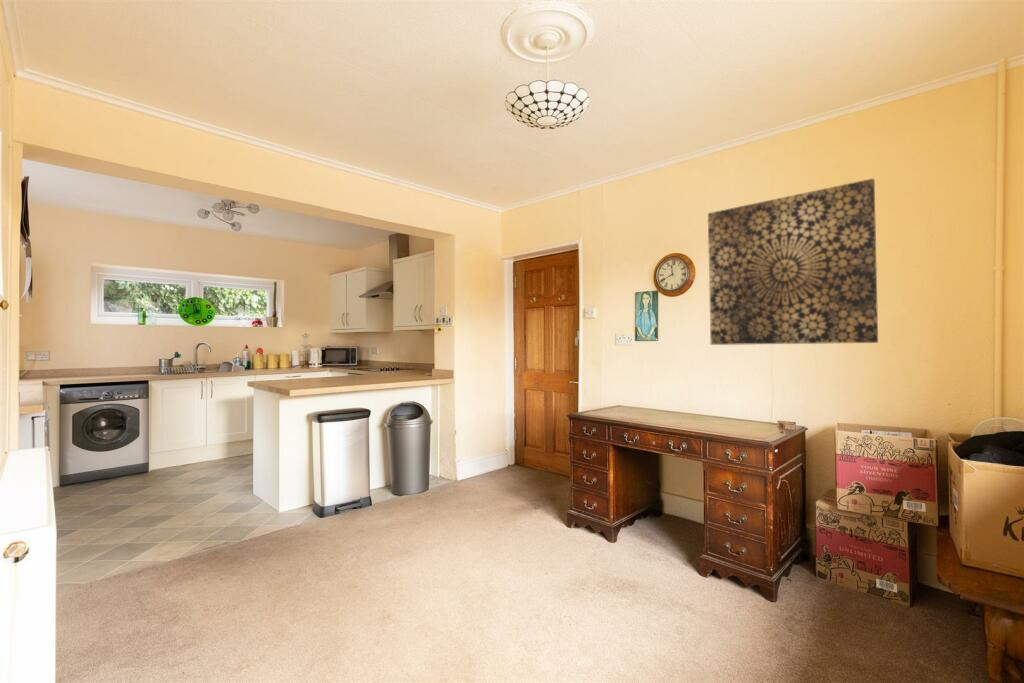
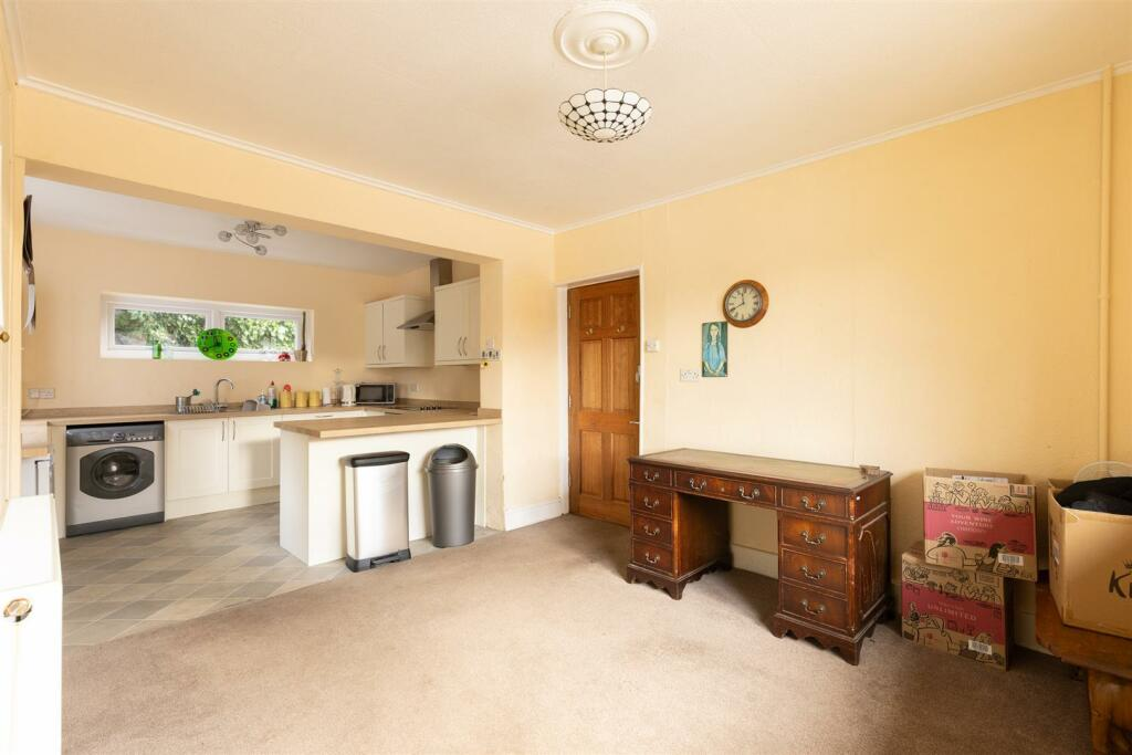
- wall art [707,178,879,346]
